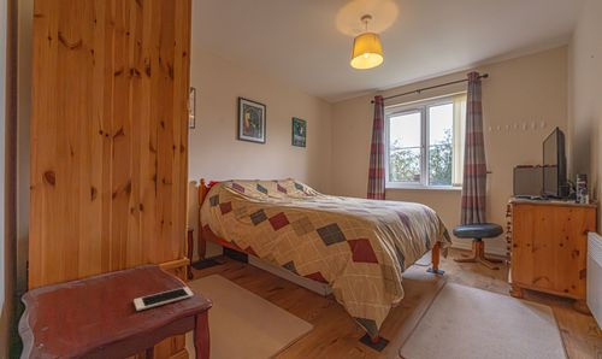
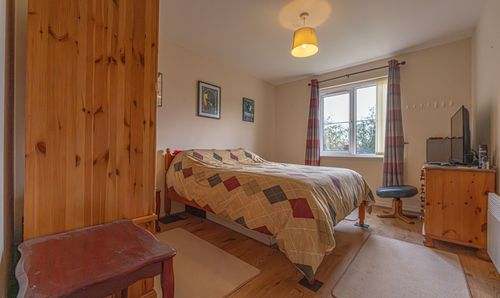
- cell phone [132,286,194,312]
